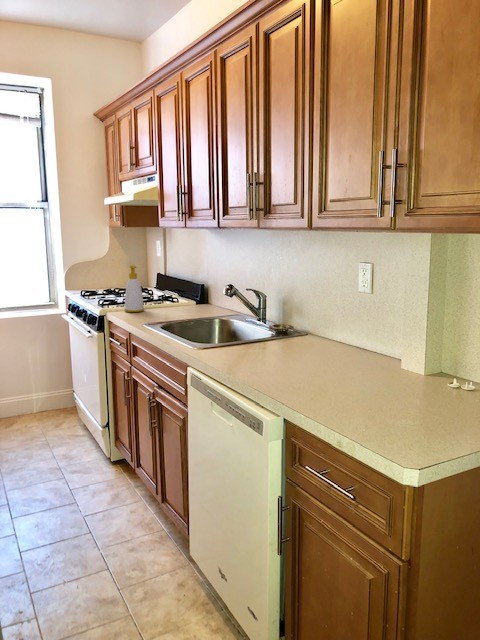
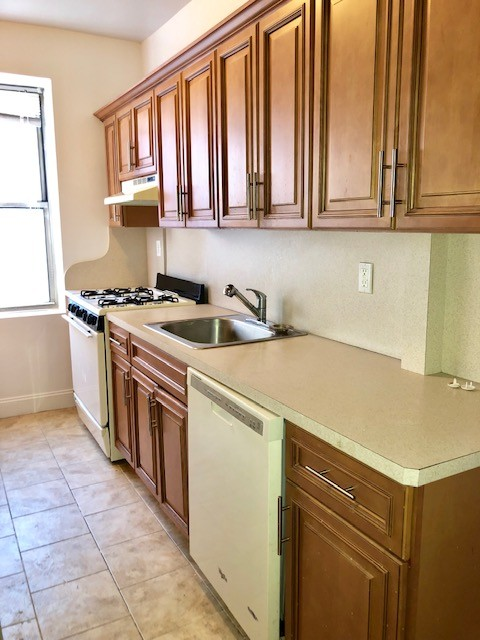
- soap bottle [124,264,145,313]
